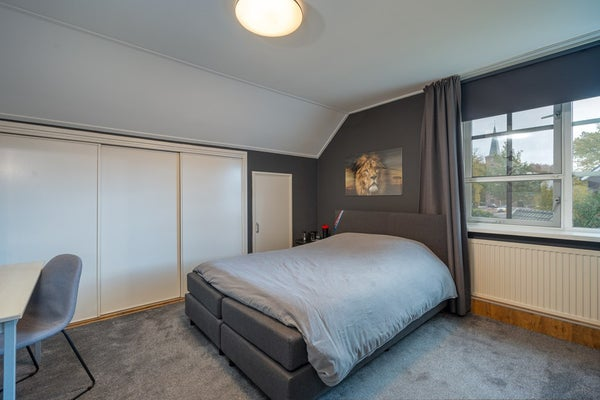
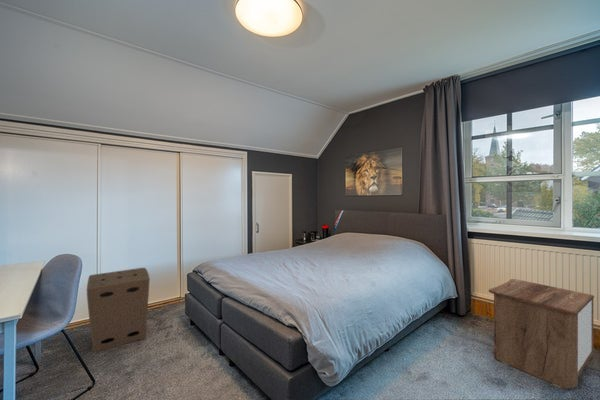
+ cardboard box [86,267,151,353]
+ nightstand [488,278,595,390]
